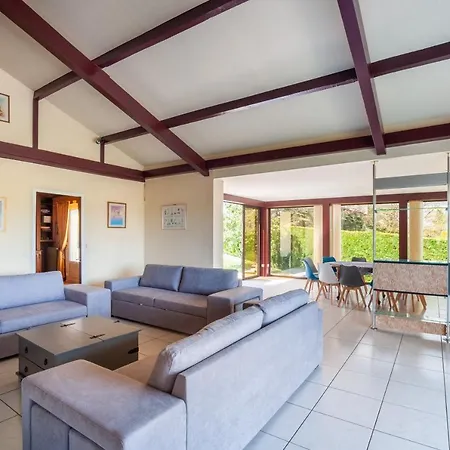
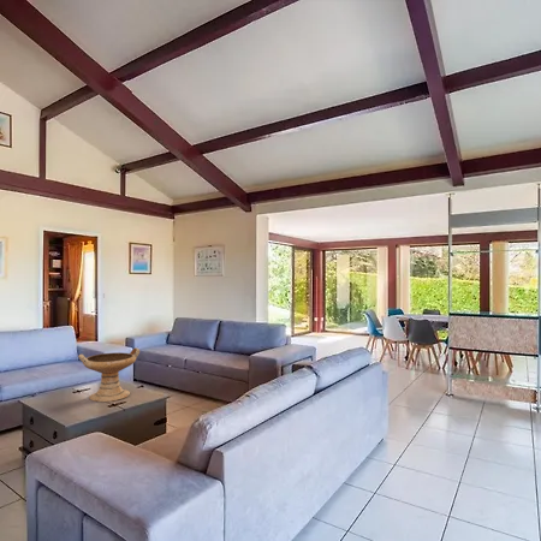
+ decorative bowl [77,347,141,403]
